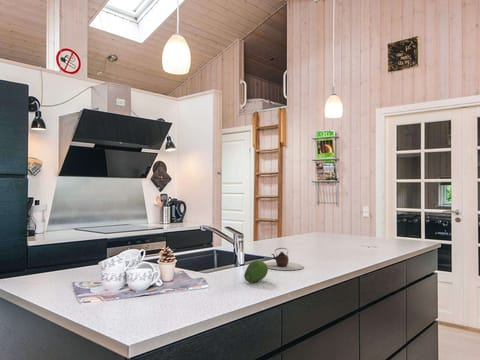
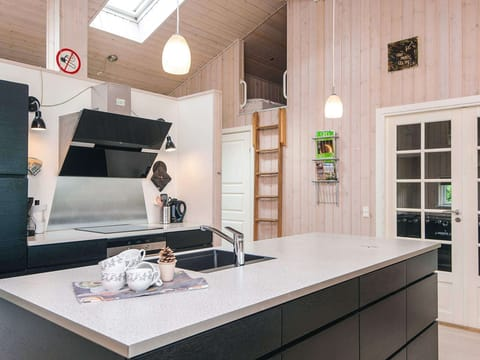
- teapot [265,247,305,271]
- fruit [243,259,269,283]
